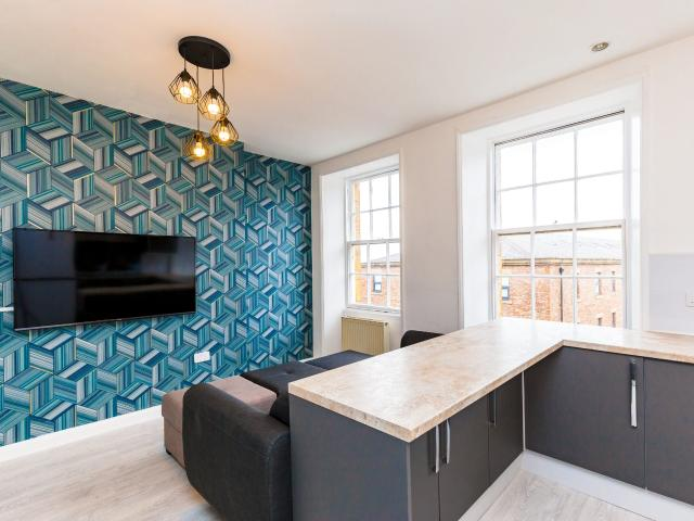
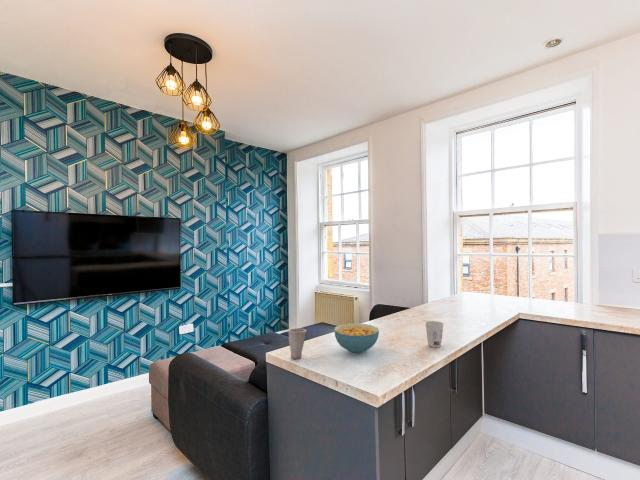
+ cereal bowl [333,322,380,354]
+ cup [287,327,307,360]
+ cup [424,320,445,348]
